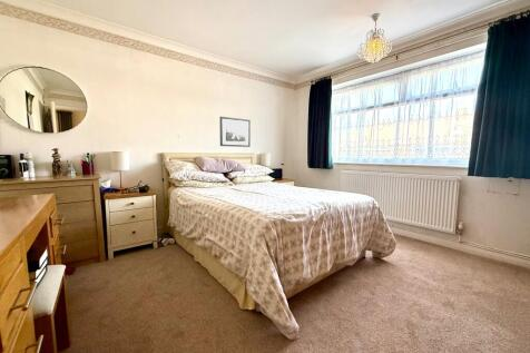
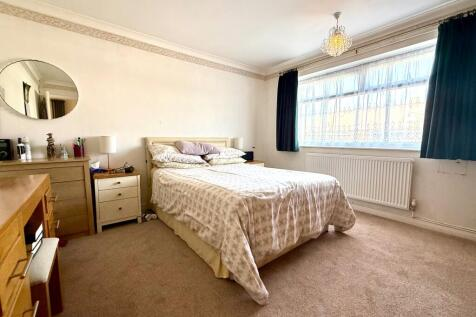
- wall art [218,116,252,148]
